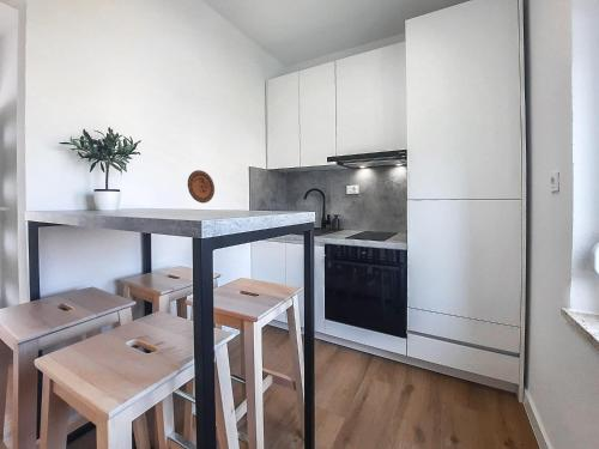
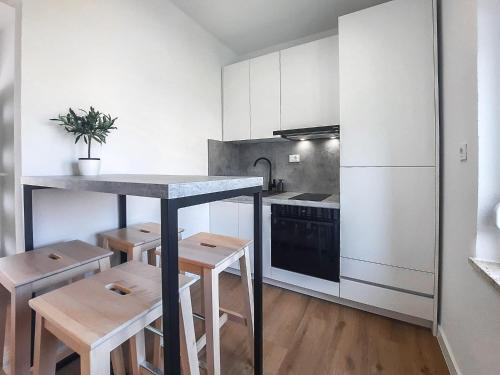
- decorative plate [187,169,216,205]
